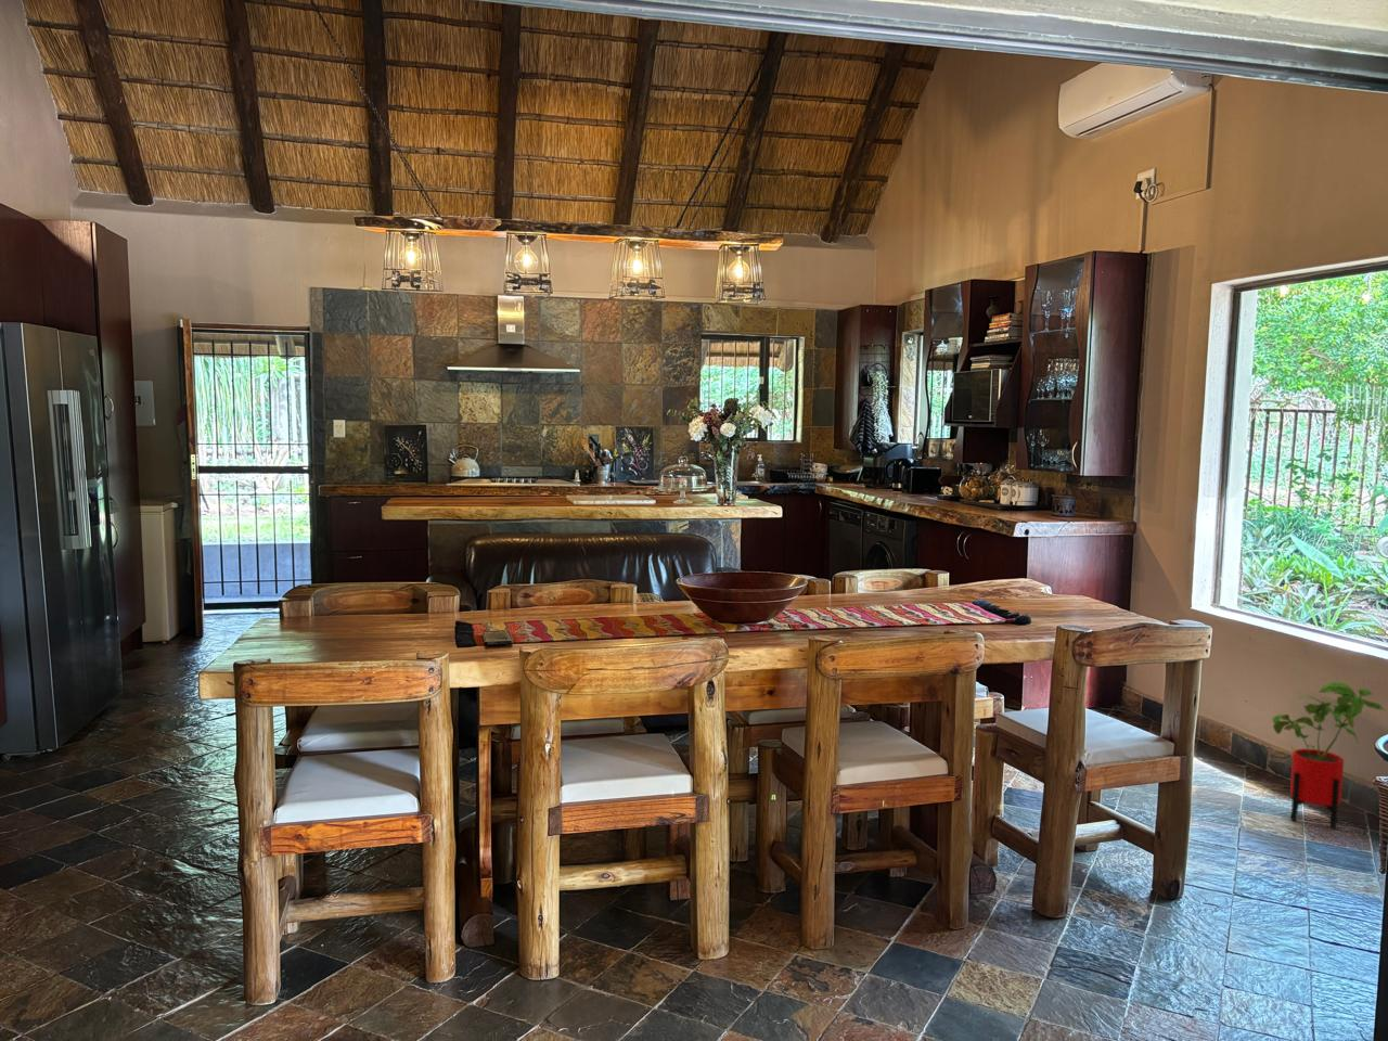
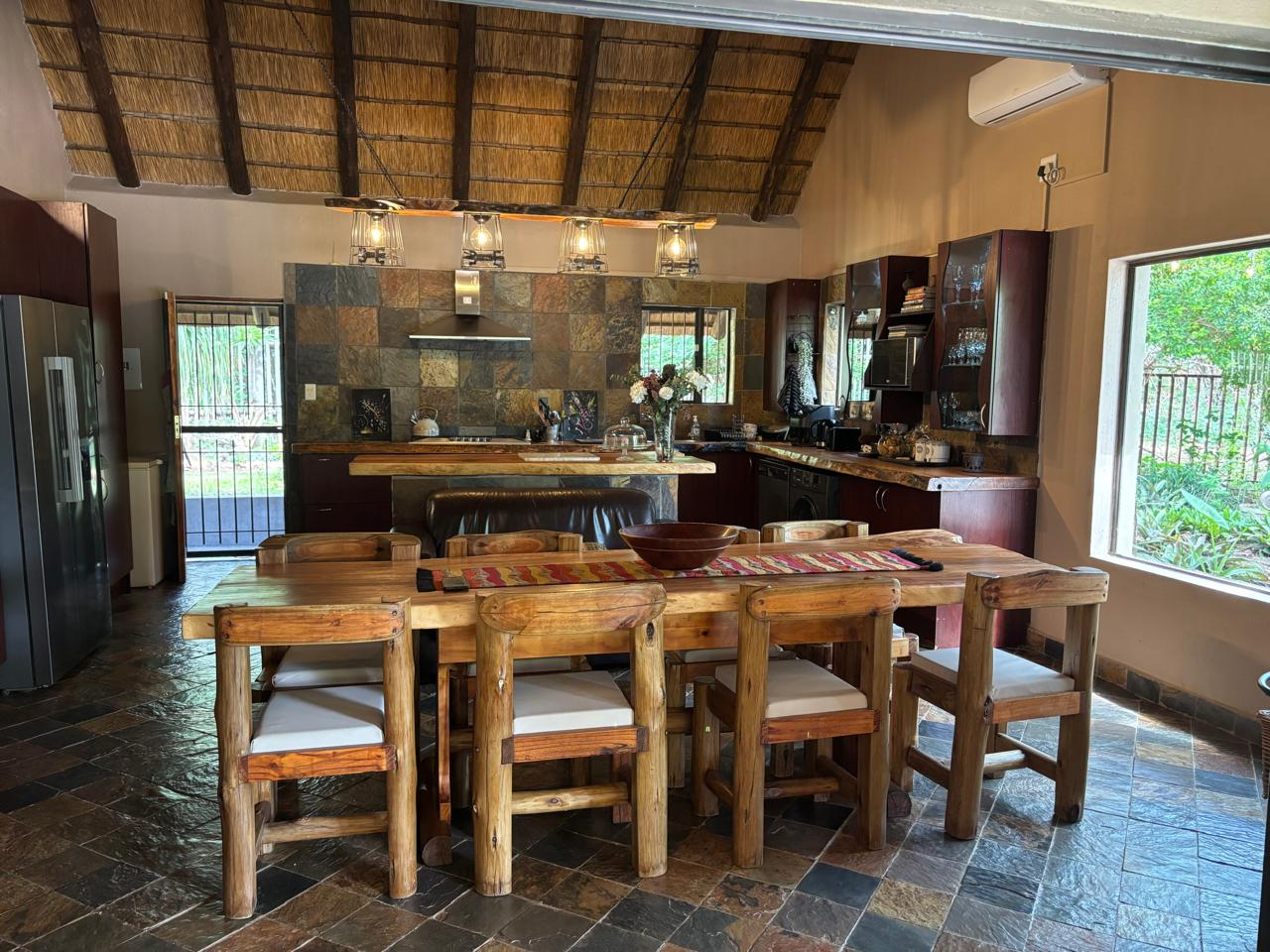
- house plant [1271,681,1387,830]
